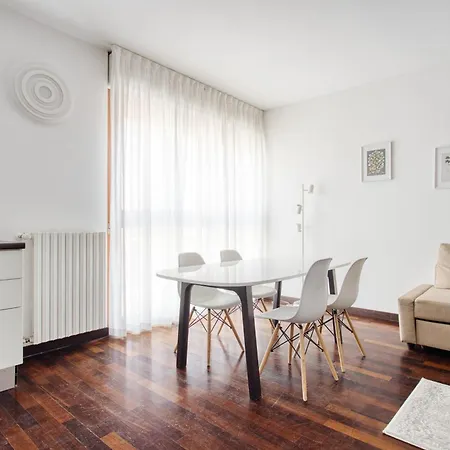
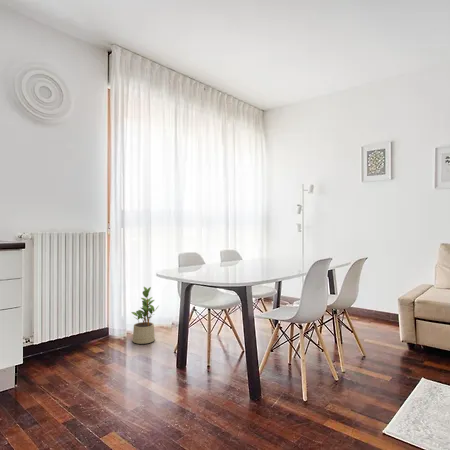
+ potted plant [131,286,159,345]
